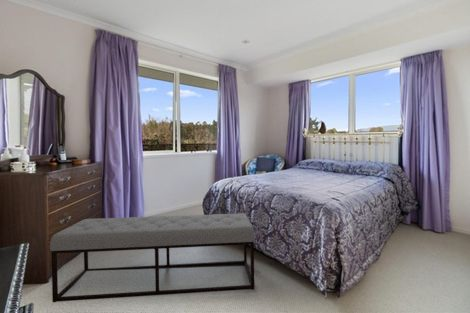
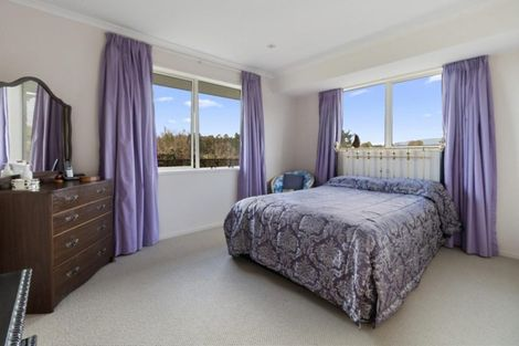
- bench [49,212,256,303]
